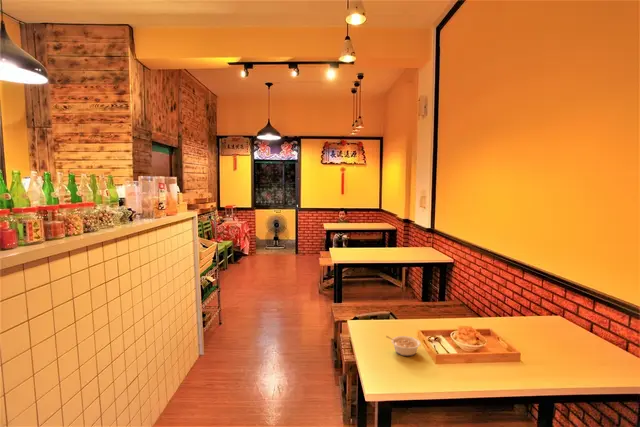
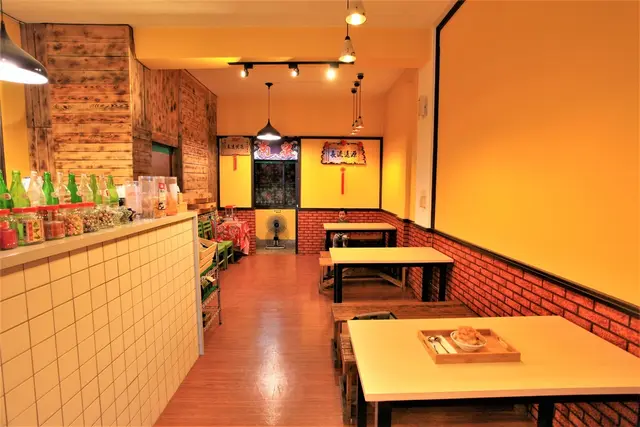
- legume [385,335,422,357]
